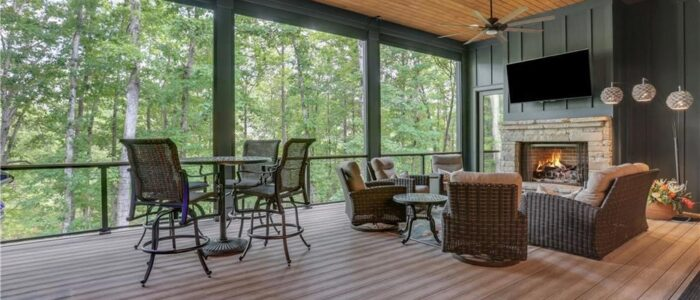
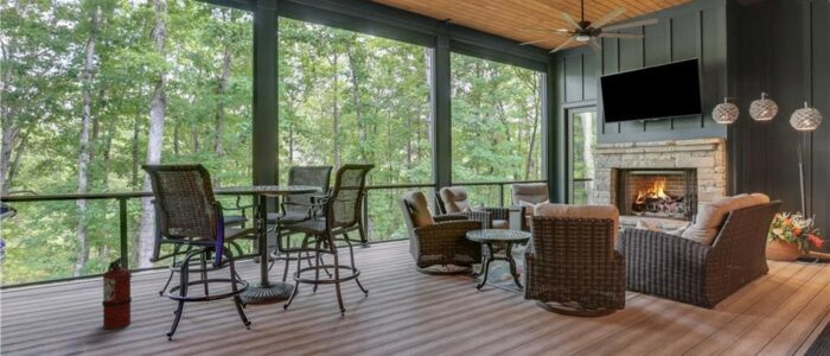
+ fire extinguisher [101,254,133,330]
